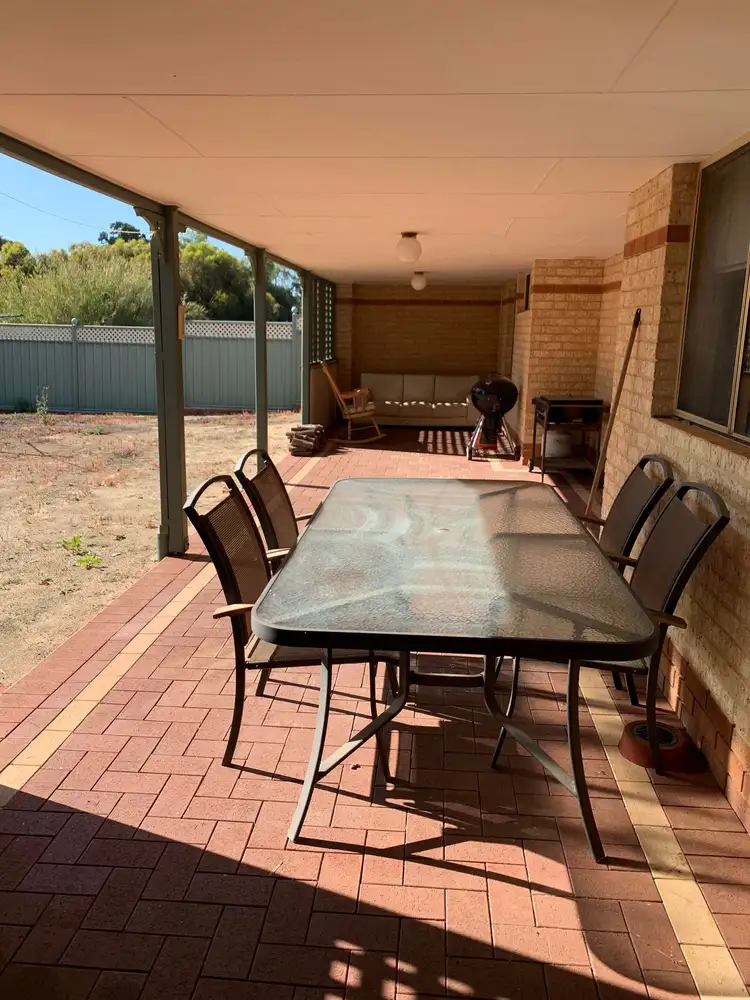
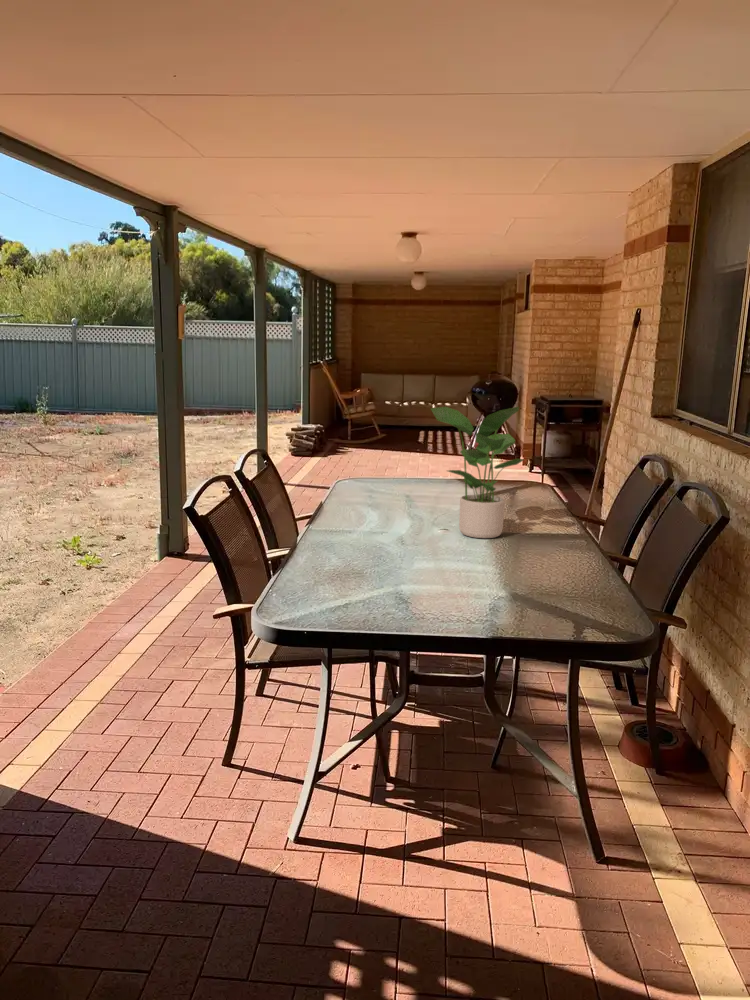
+ potted plant [430,406,526,539]
